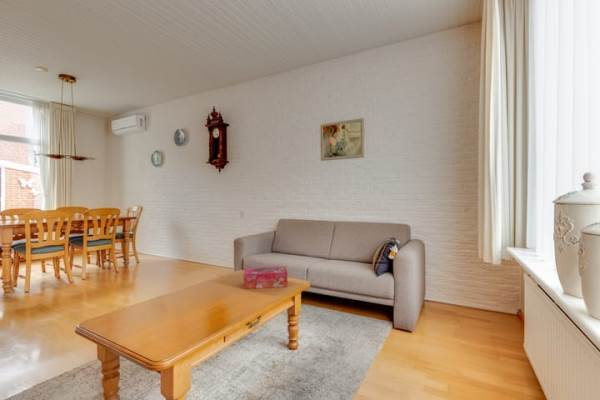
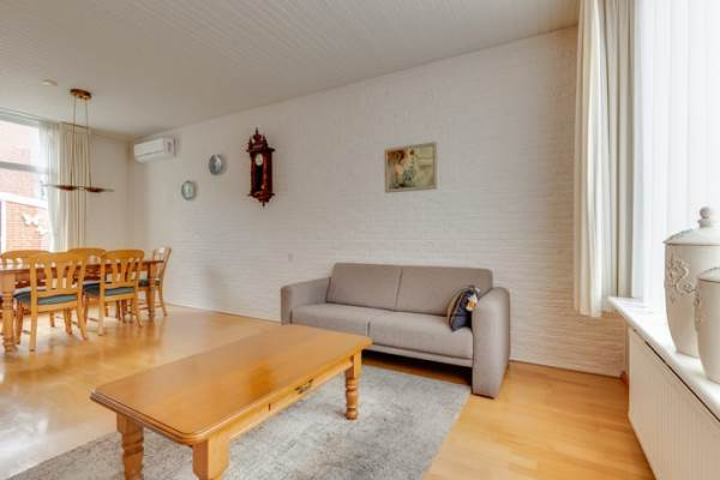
- tissue box [243,266,288,290]
